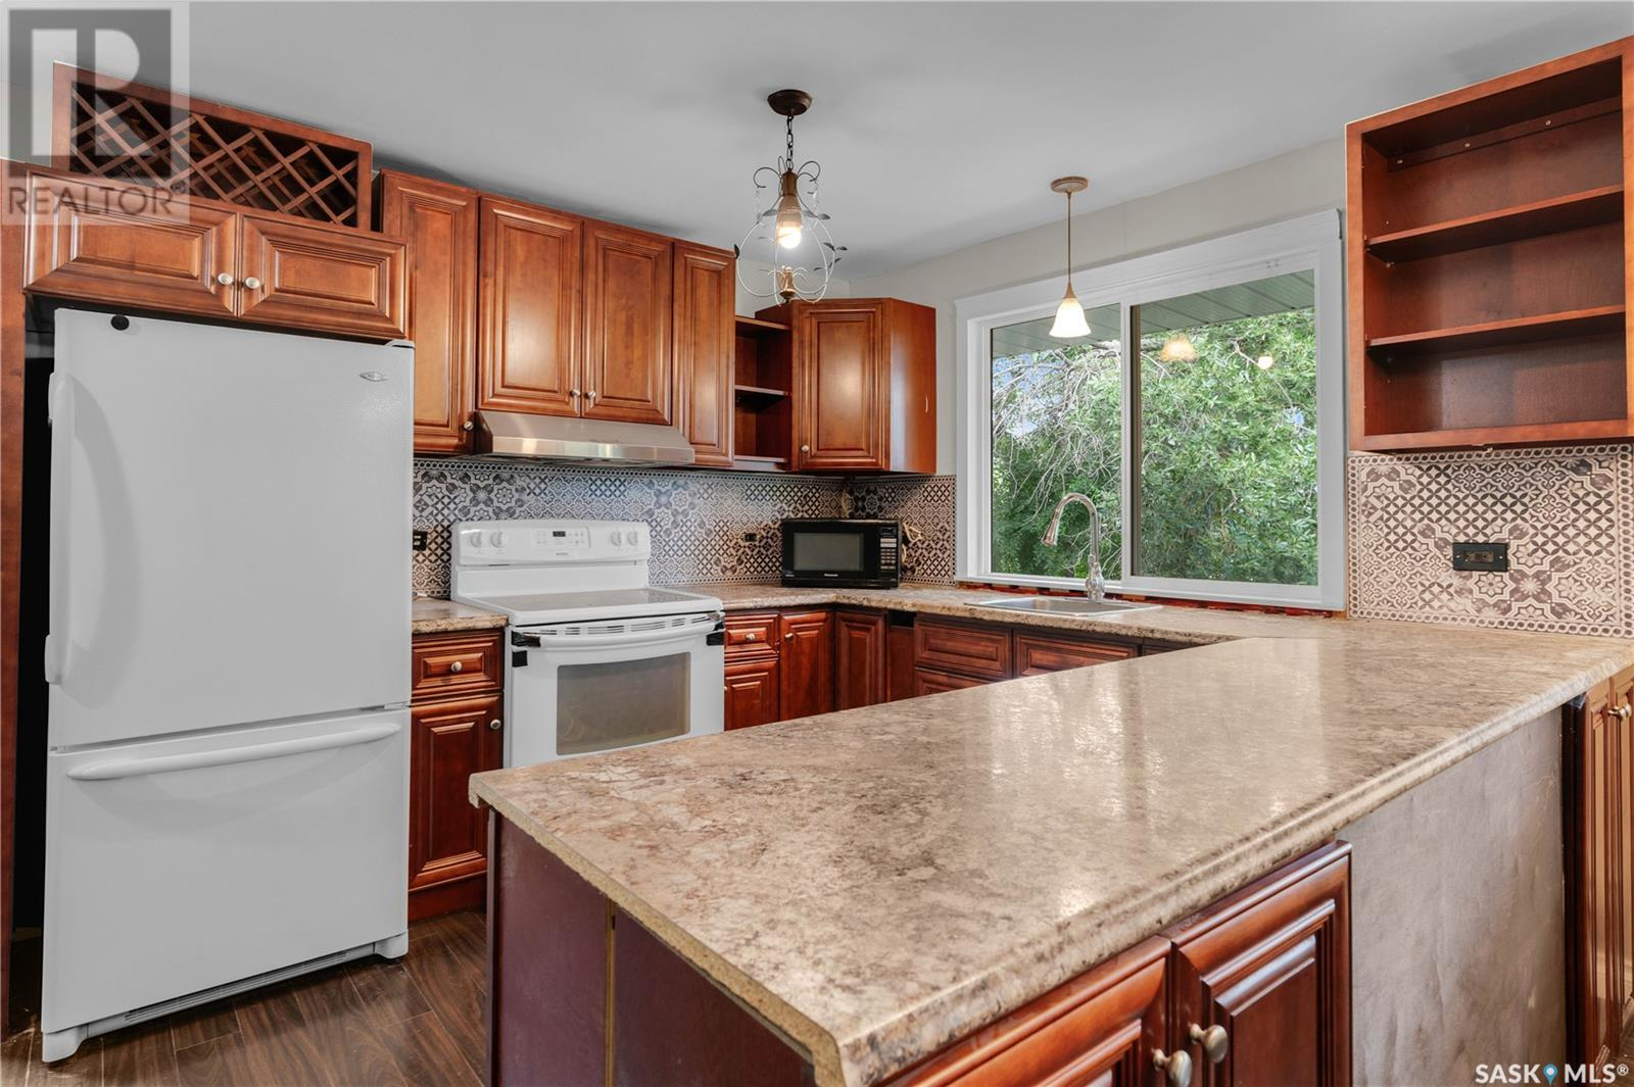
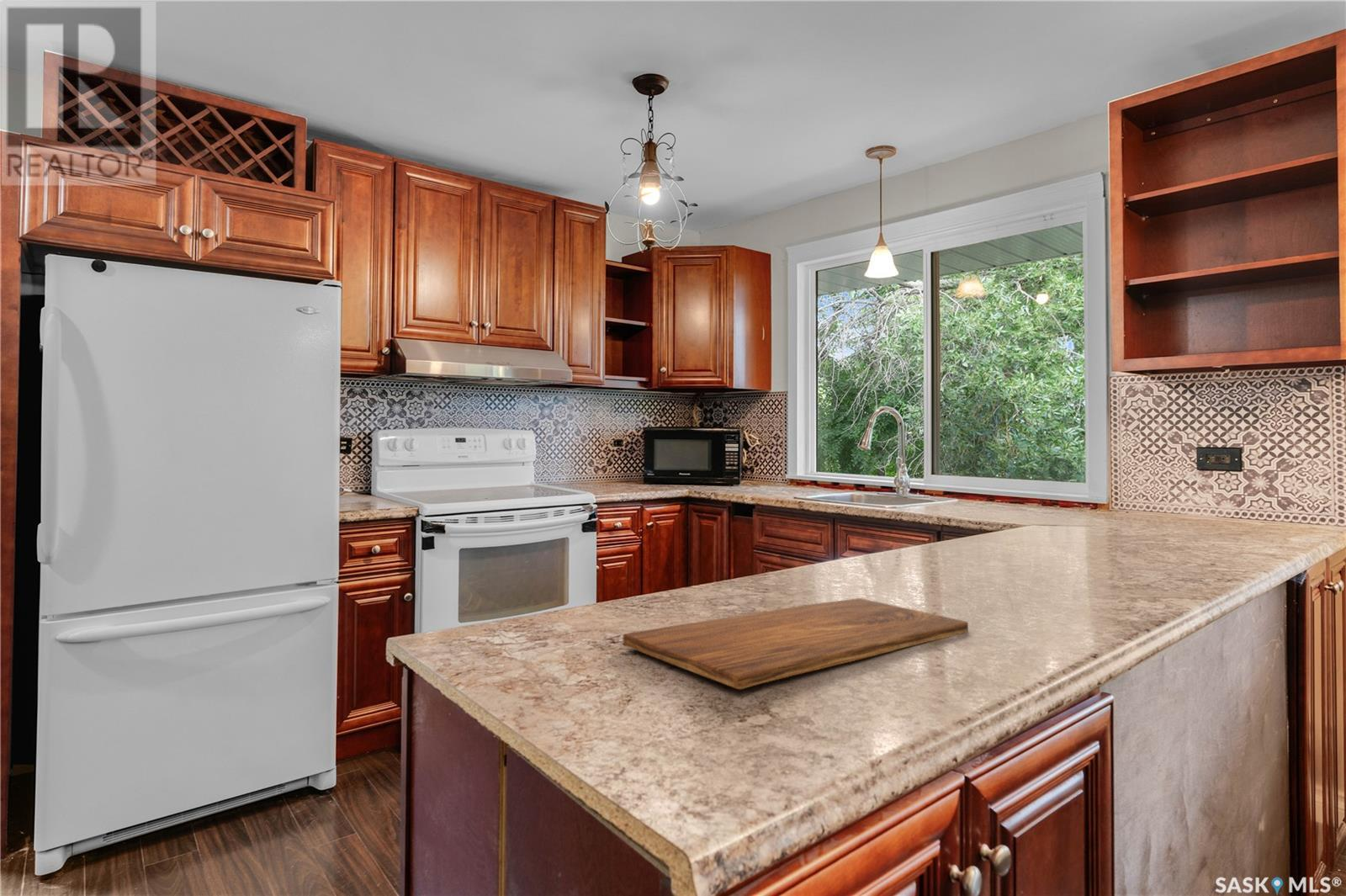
+ cutting board [623,597,969,690]
